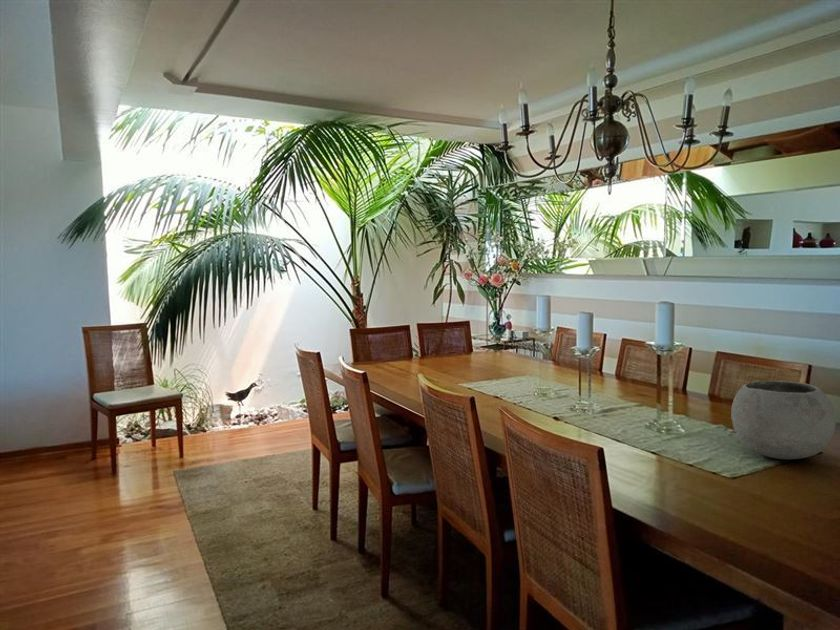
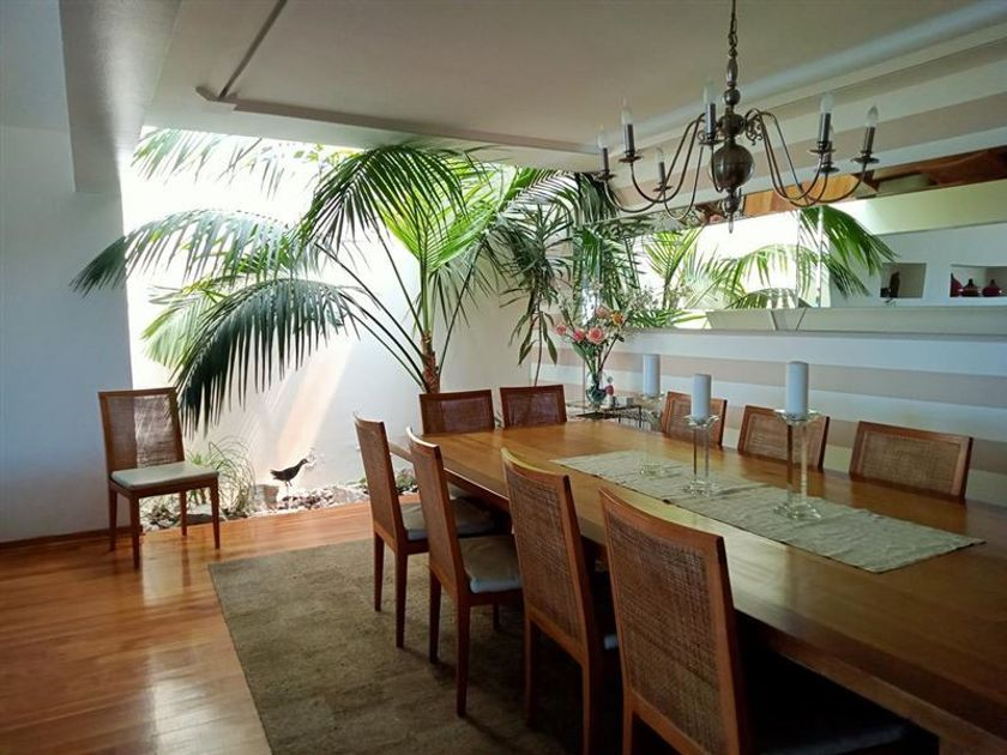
- bowl [730,380,837,460]
